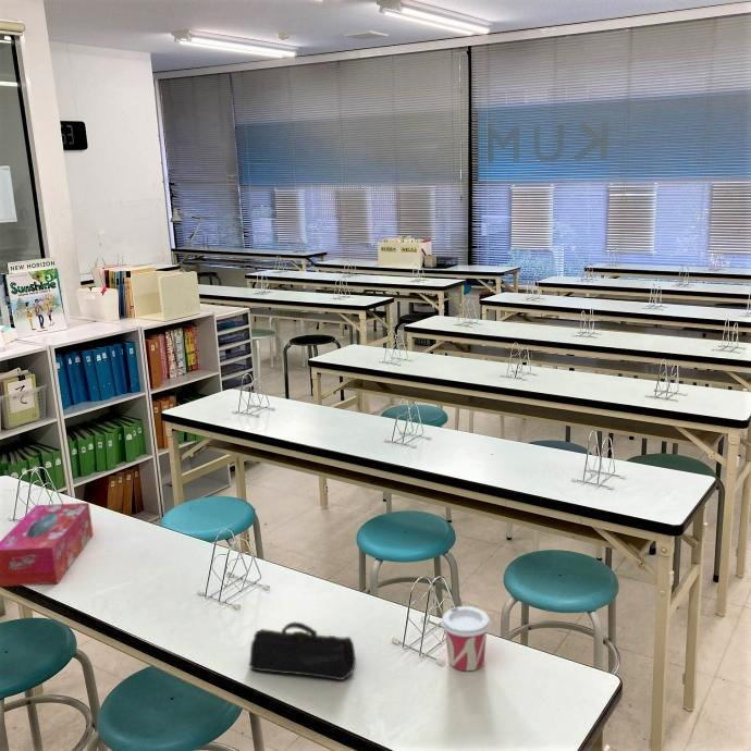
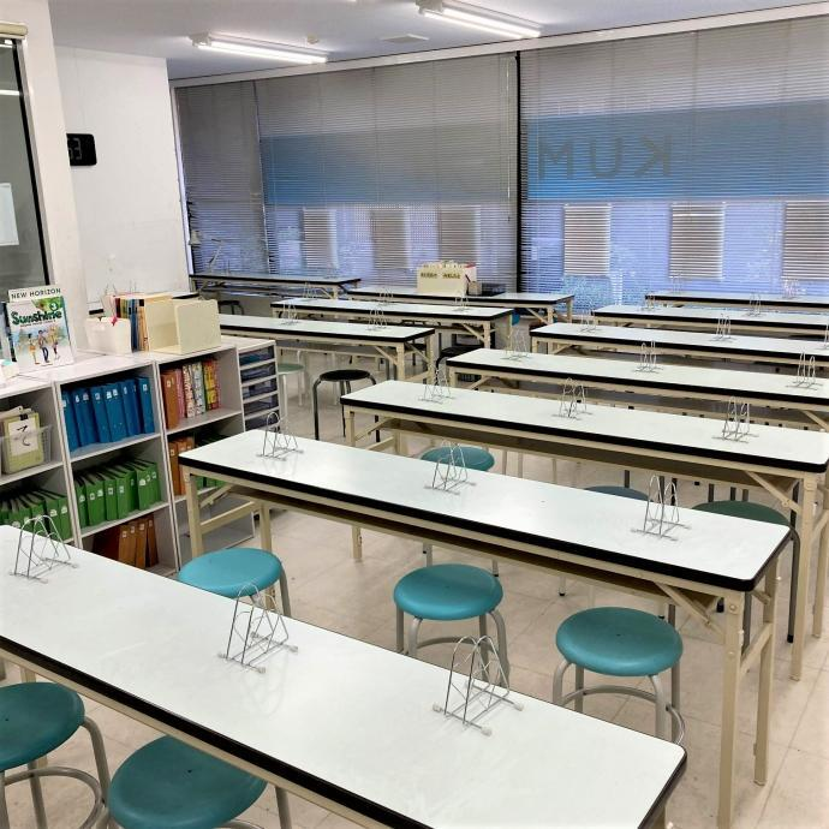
- pencil case [248,621,357,681]
- tissue box [0,502,95,588]
- cup [440,605,492,672]
